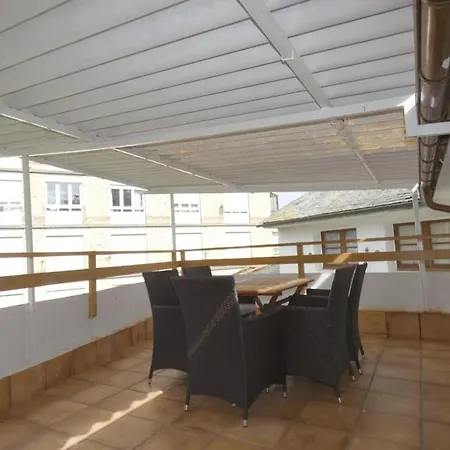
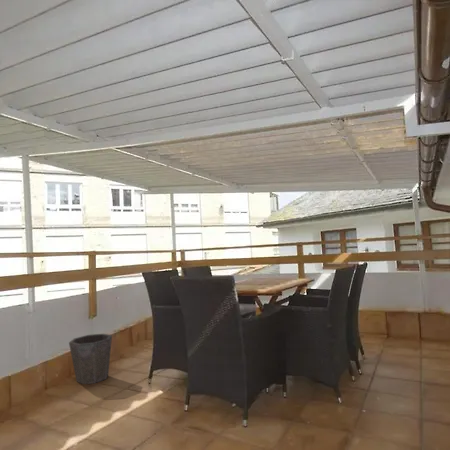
+ waste bin [68,333,113,385]
